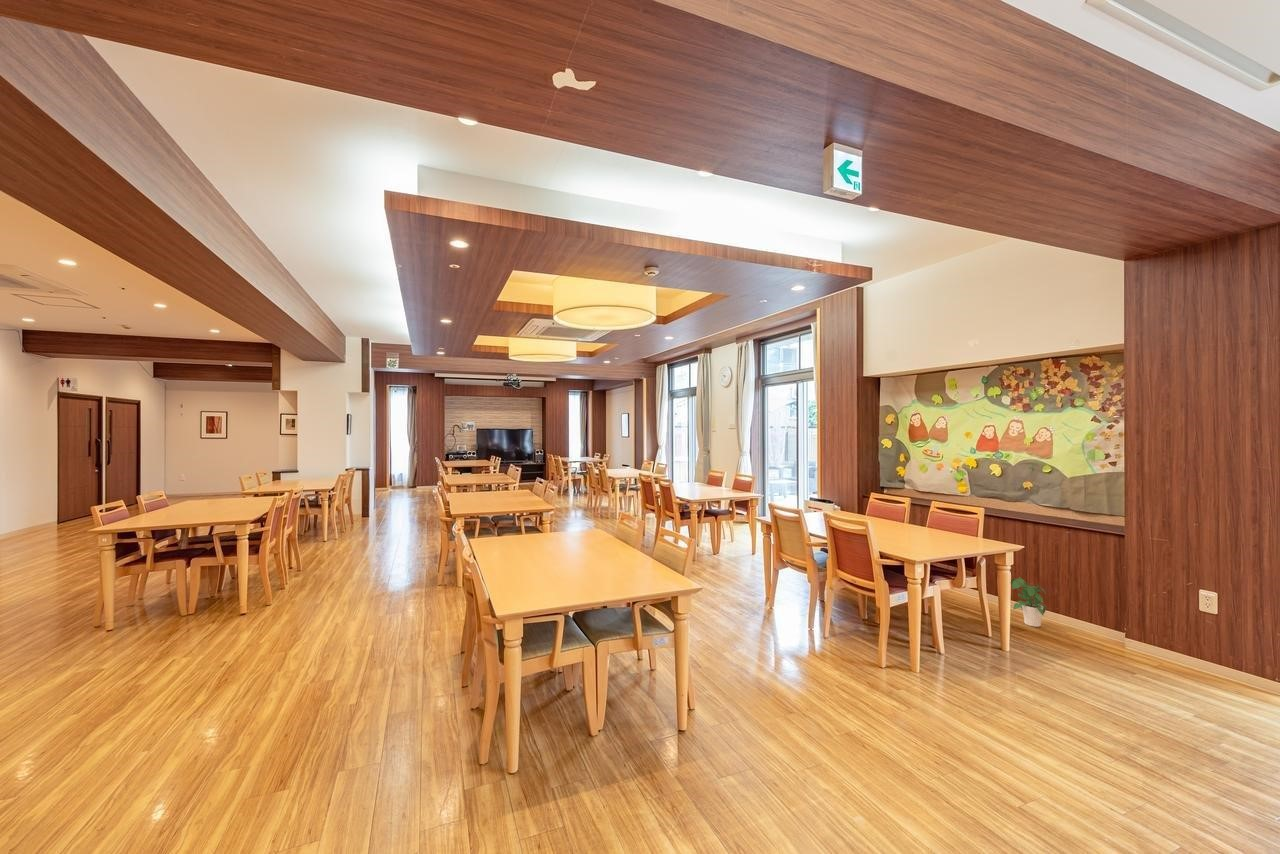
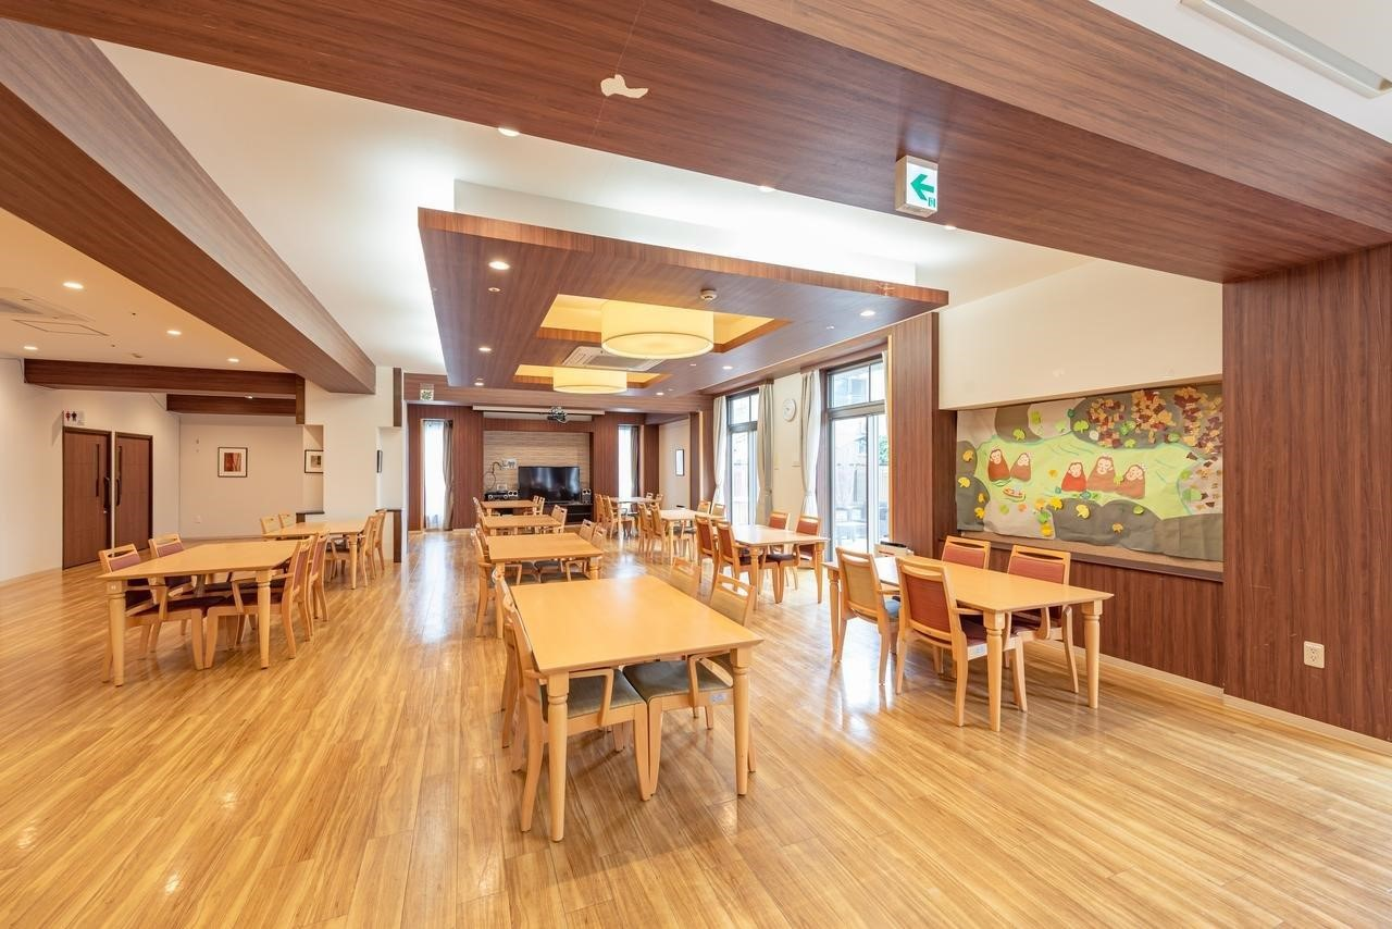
- potted plant [1010,576,1048,628]
